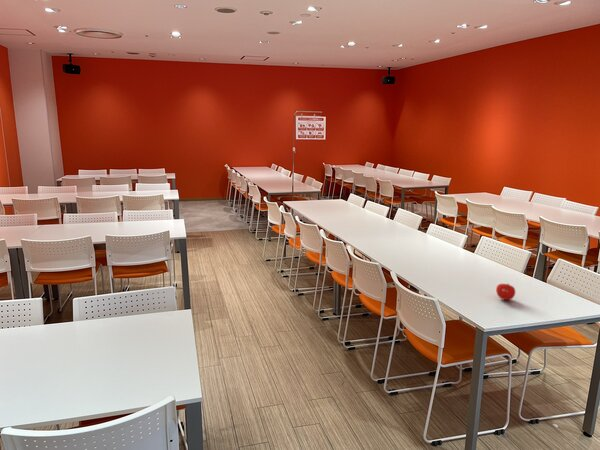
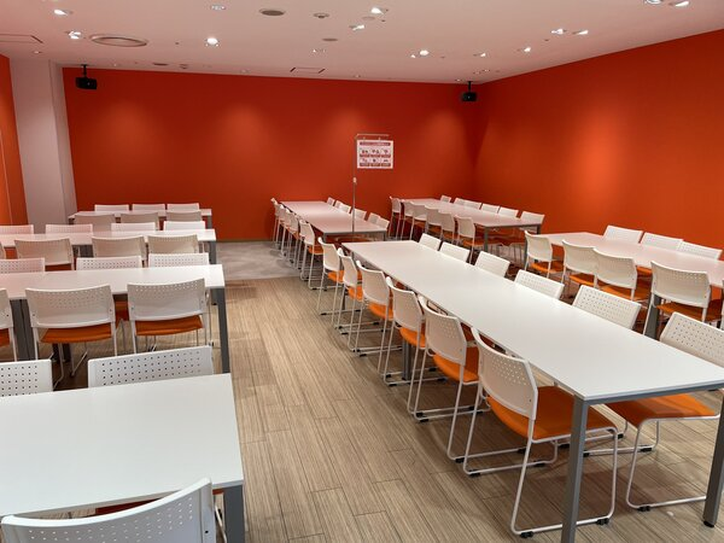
- fruit [495,283,516,301]
